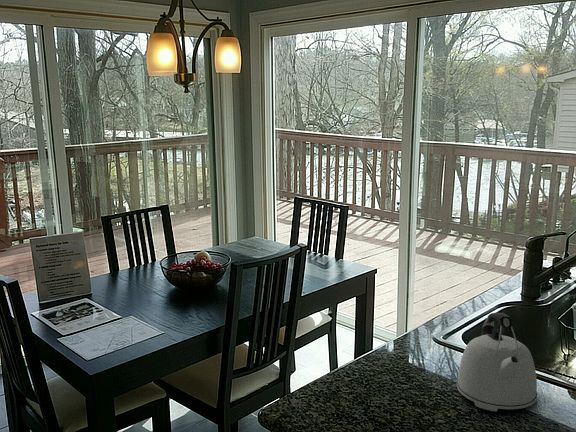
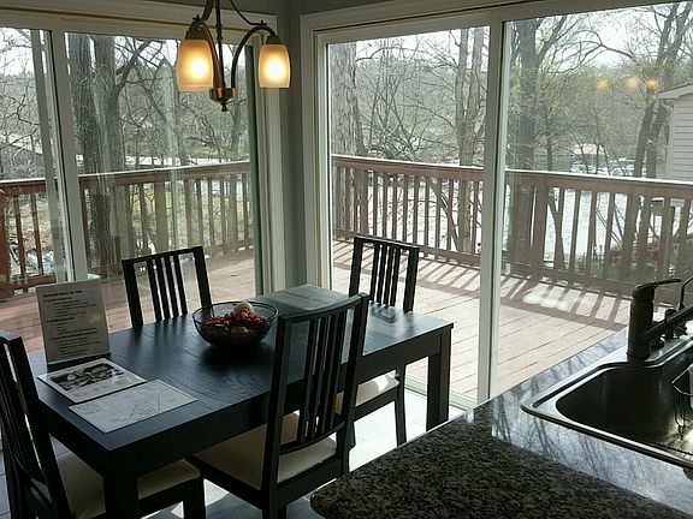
- kettle [456,312,538,413]
